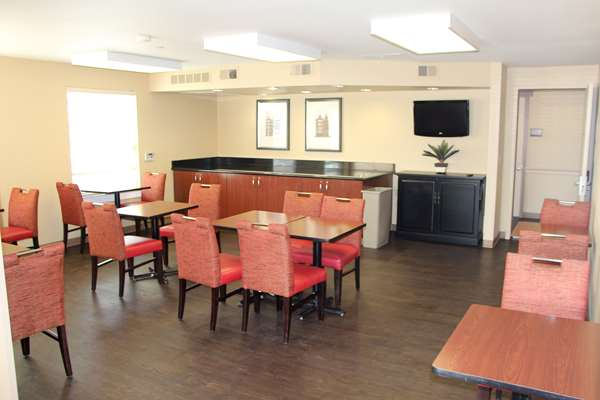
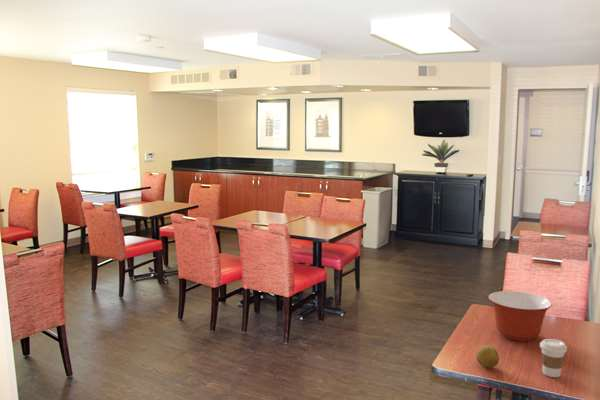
+ mixing bowl [487,290,553,342]
+ fruit [475,344,500,368]
+ coffee cup [539,338,568,378]
